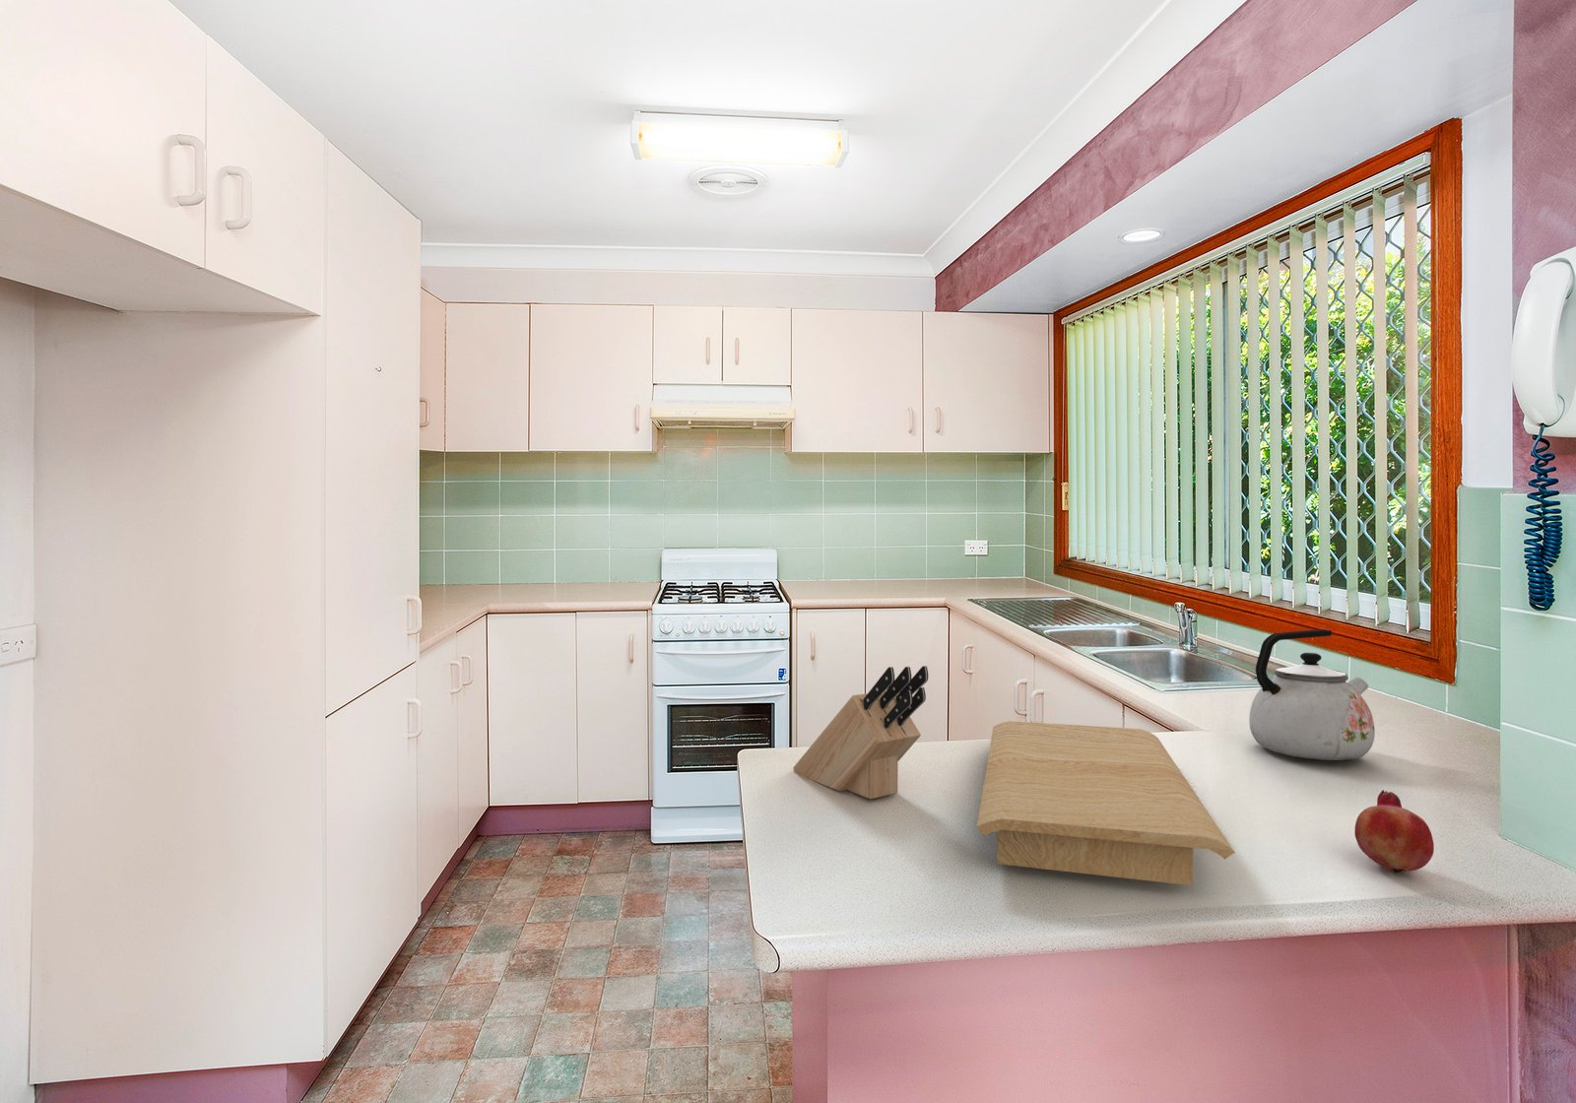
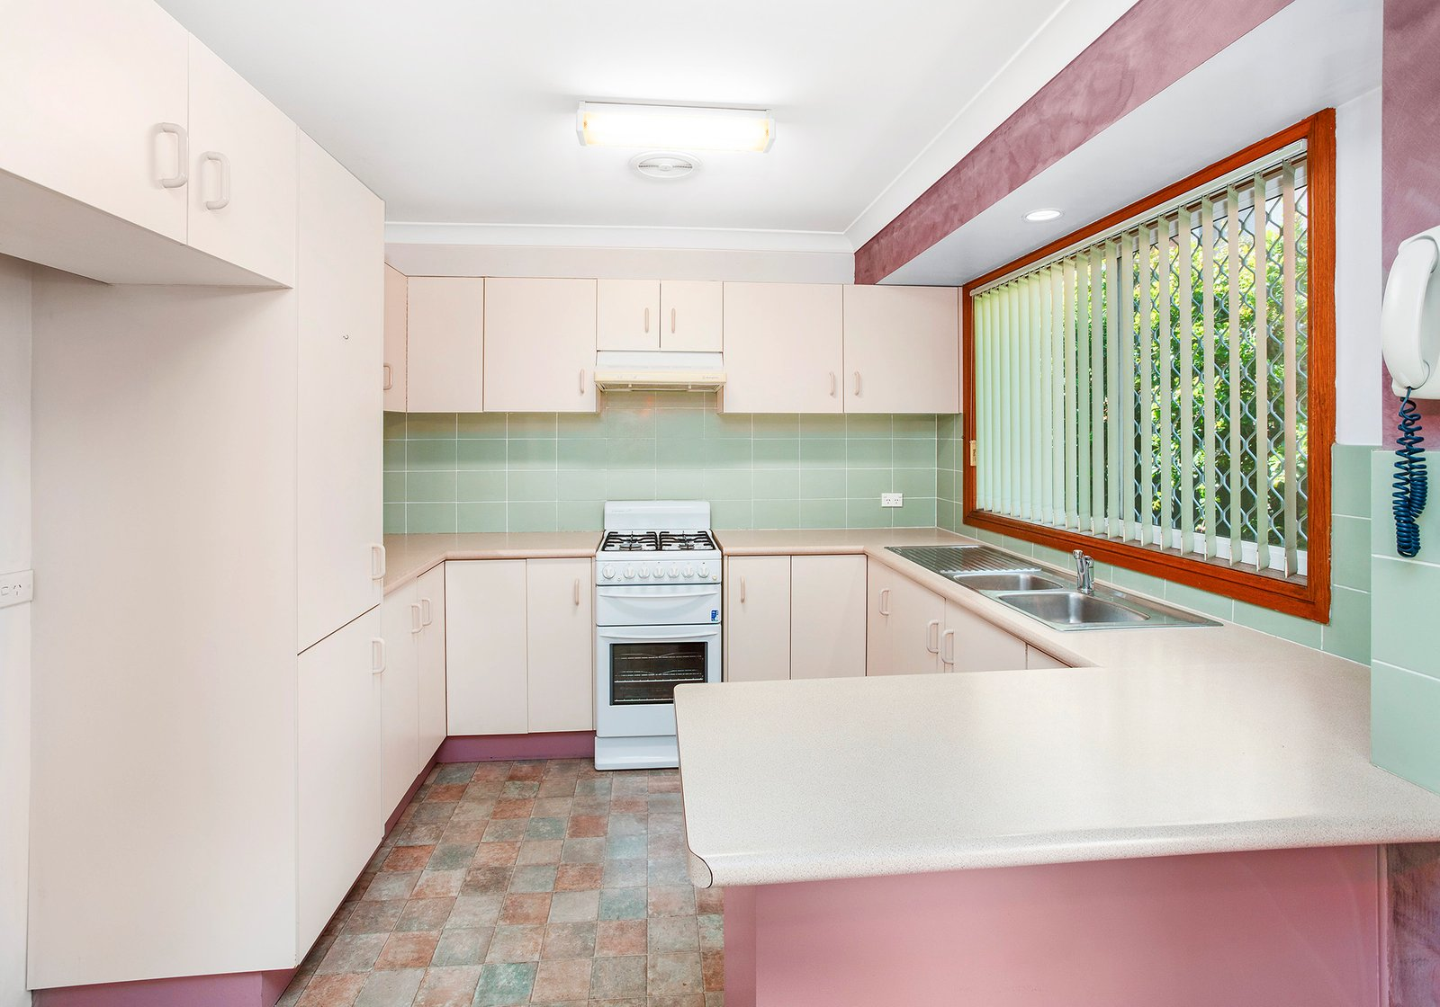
- cutting board [976,720,1236,886]
- kettle [1248,629,1376,762]
- fruit [1353,789,1435,874]
- knife block [793,665,929,800]
